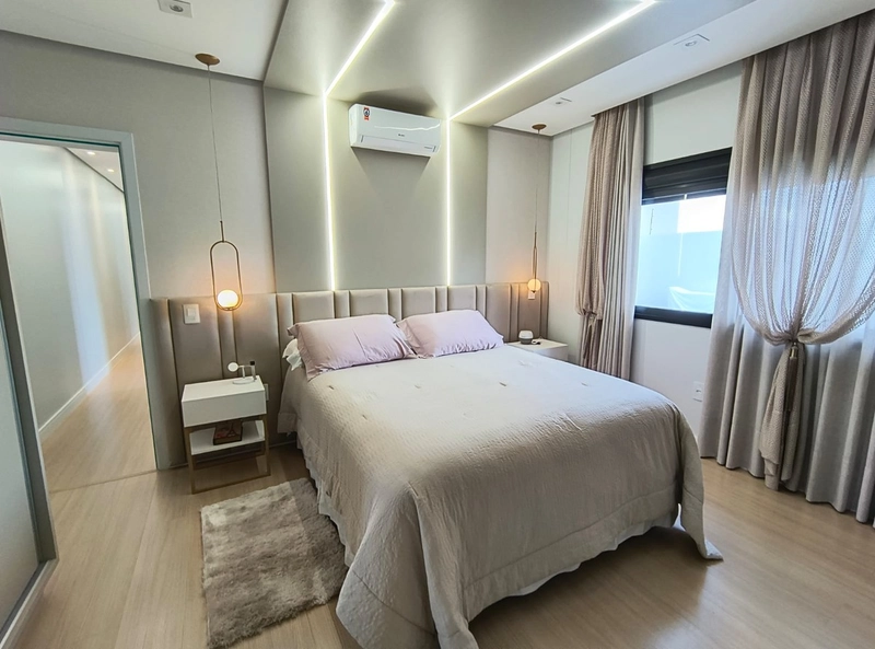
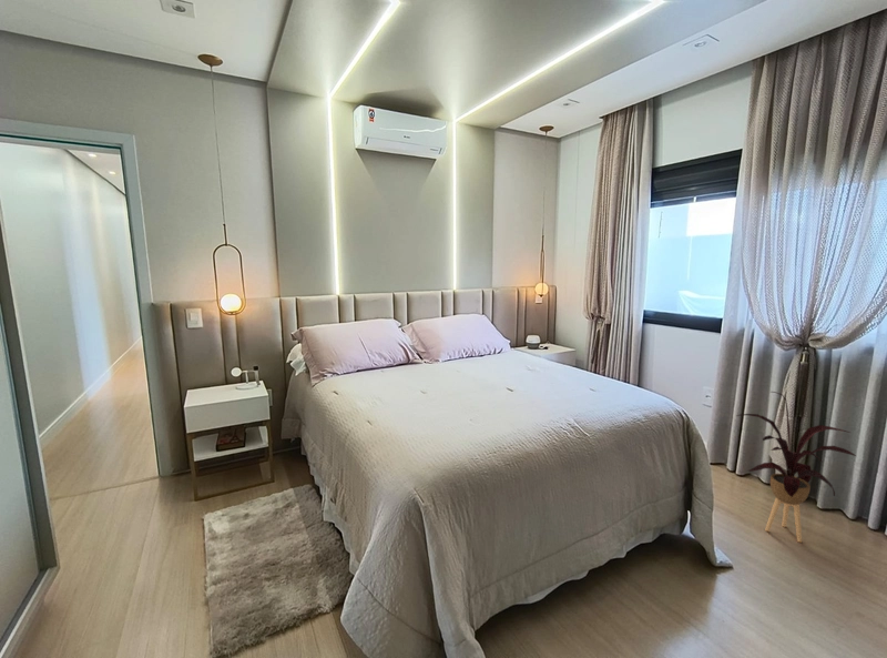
+ house plant [735,391,857,543]
